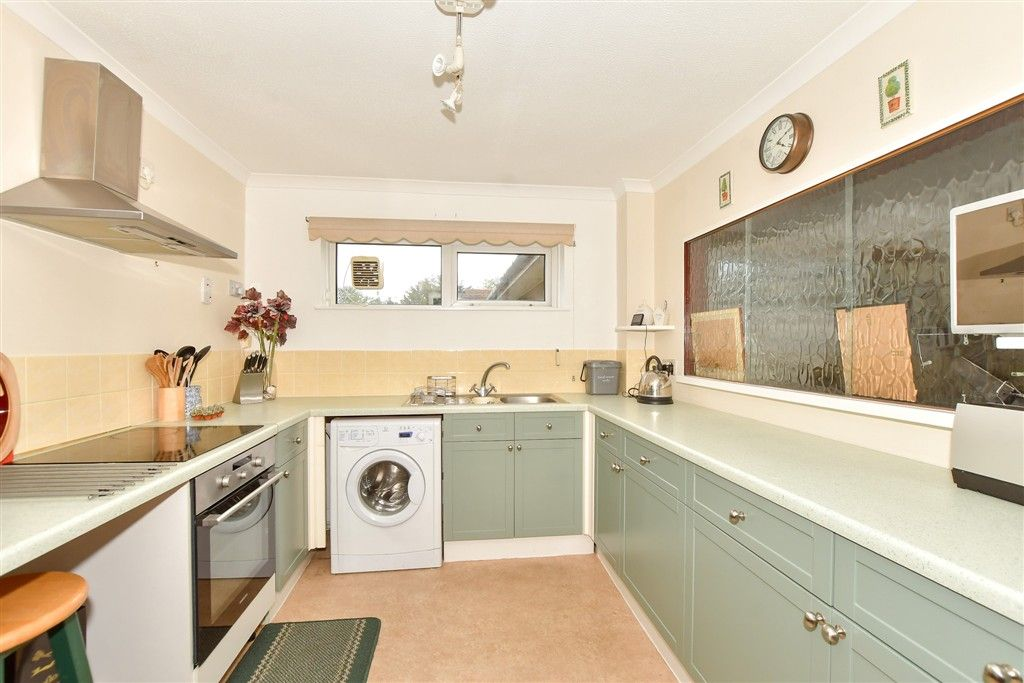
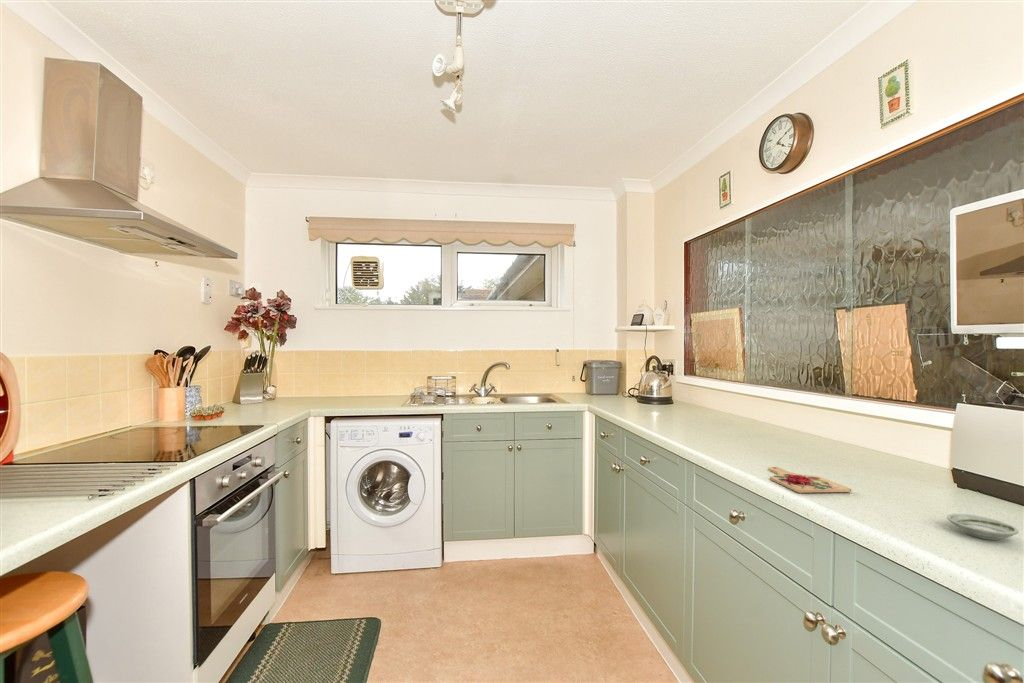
+ saucer [946,513,1020,541]
+ cutting board [767,466,852,494]
